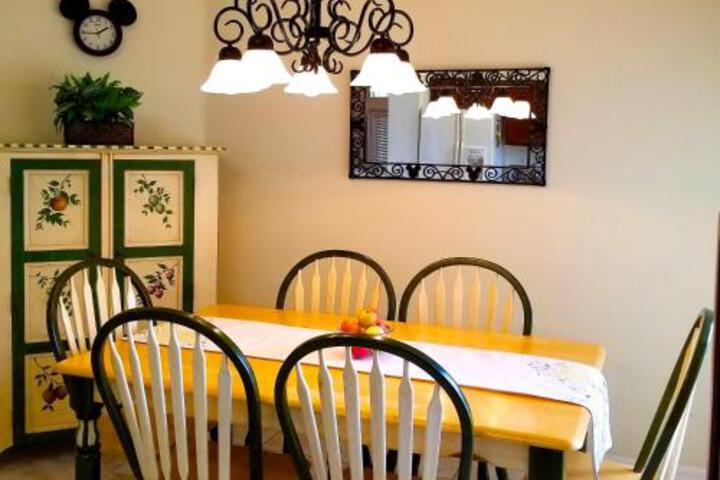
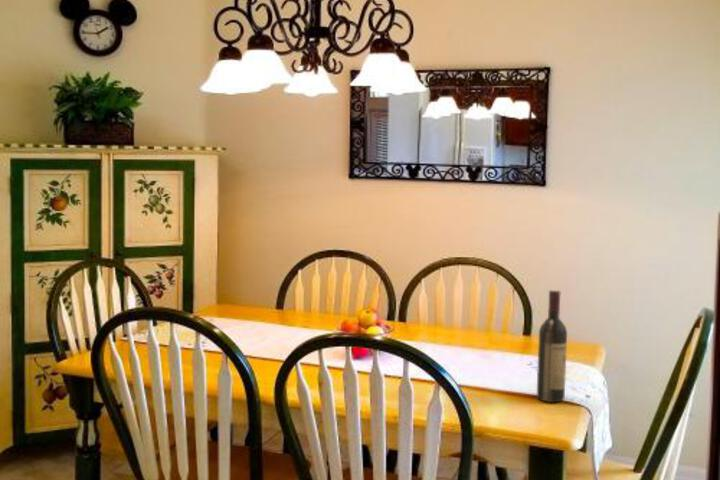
+ wine bottle [536,289,568,403]
